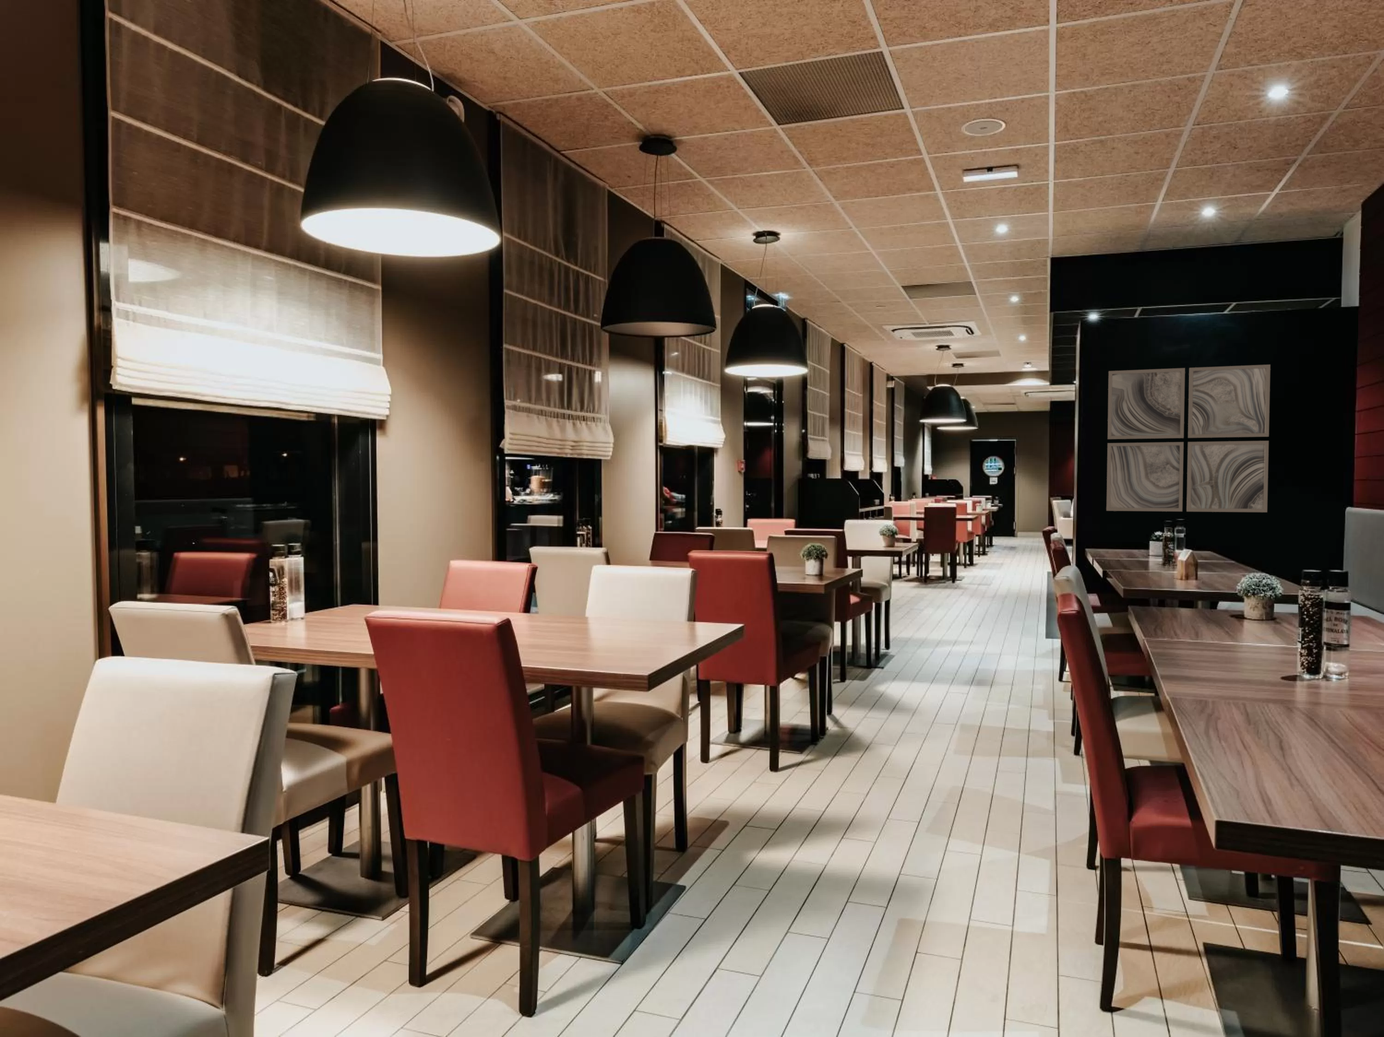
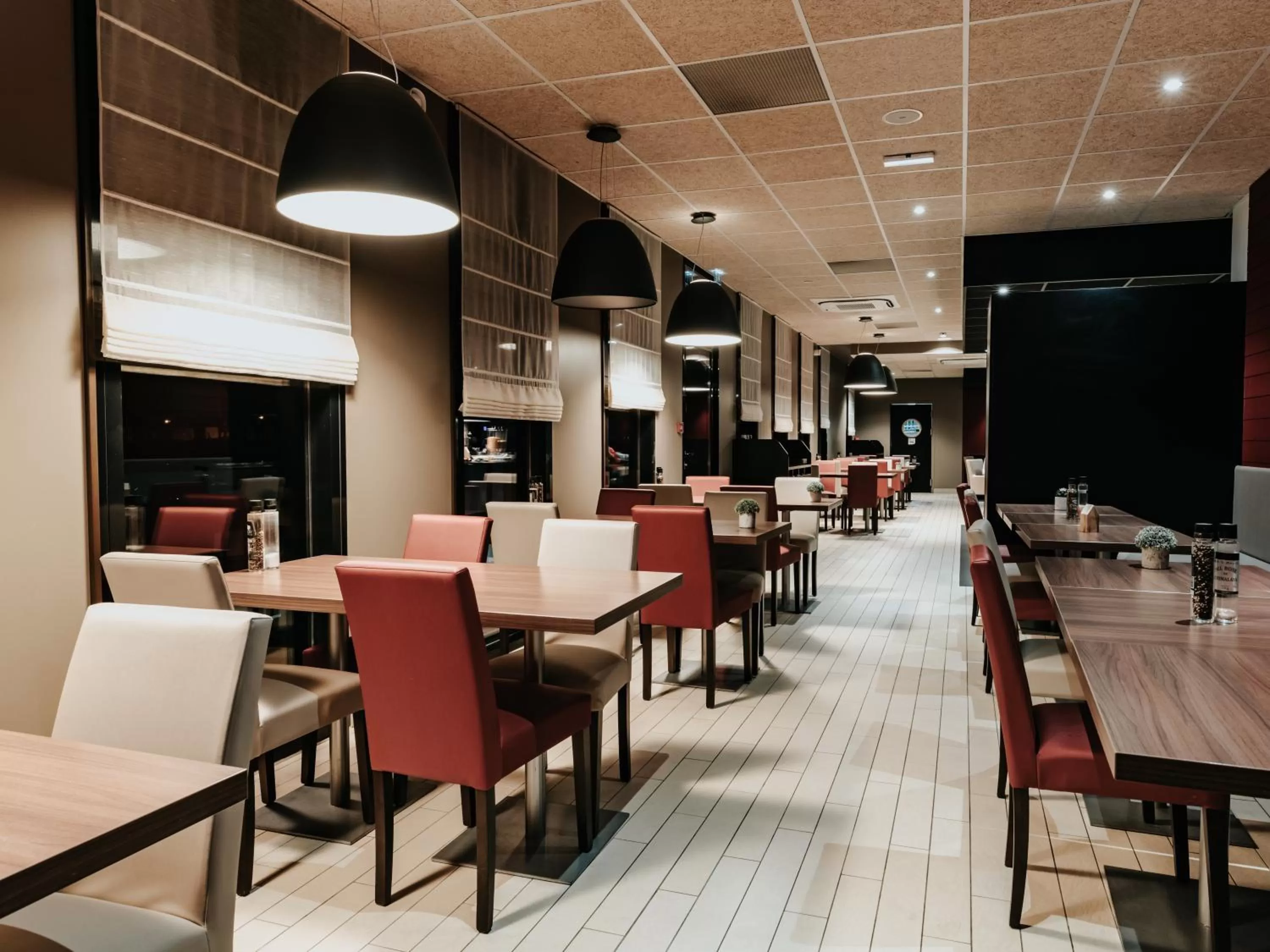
- wall art [1106,364,1271,513]
